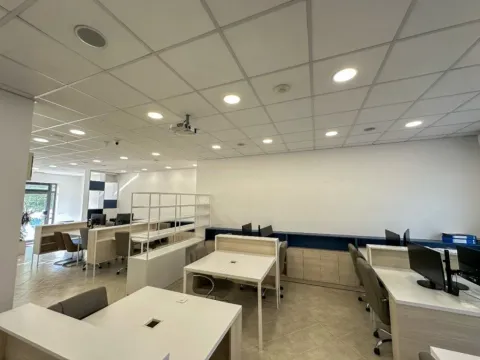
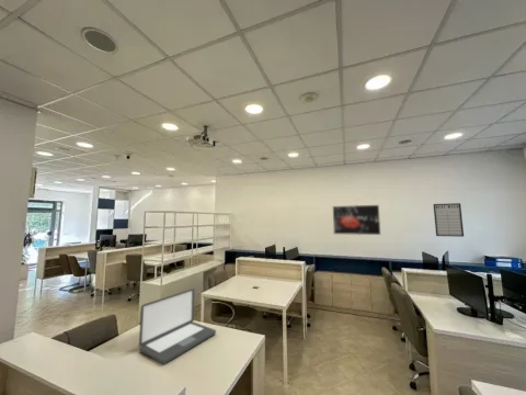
+ writing board [432,202,465,238]
+ laptop [138,287,217,365]
+ wall art [332,204,381,236]
